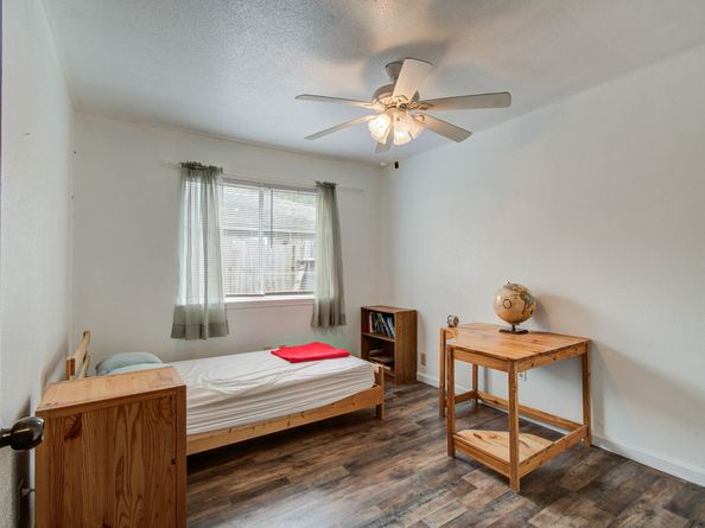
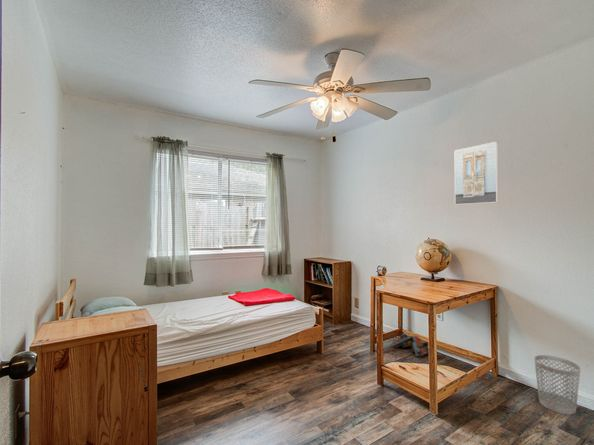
+ wastebasket [533,354,582,416]
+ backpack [391,333,429,358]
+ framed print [454,141,499,206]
